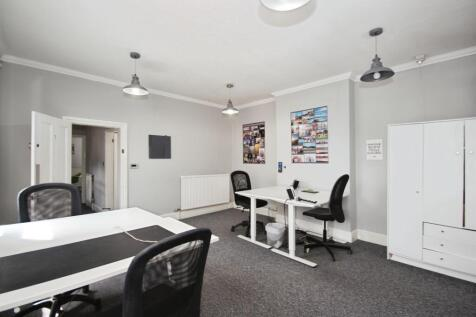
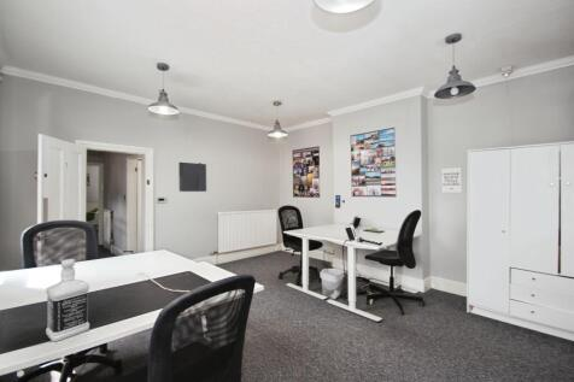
+ bottle [45,258,90,342]
